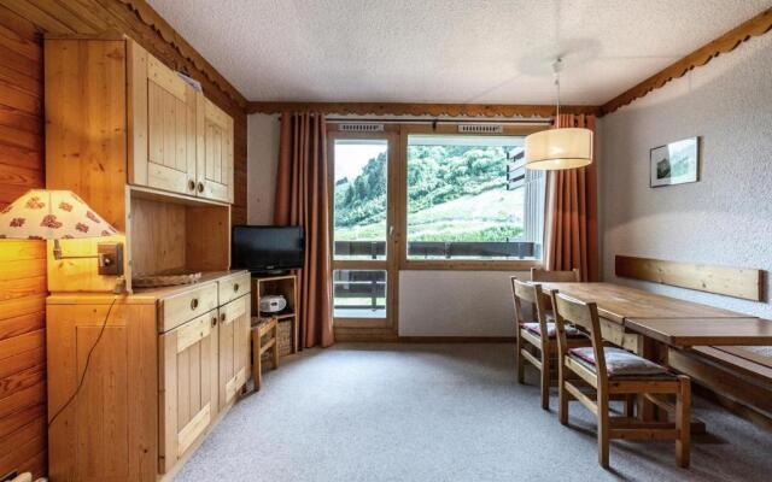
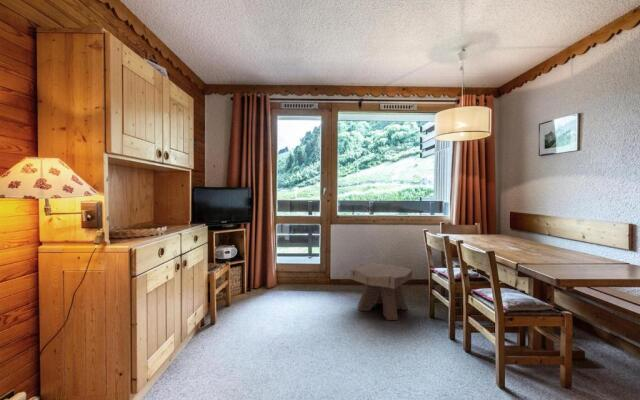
+ side table [349,262,413,321]
